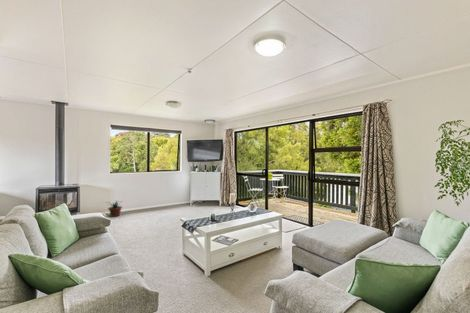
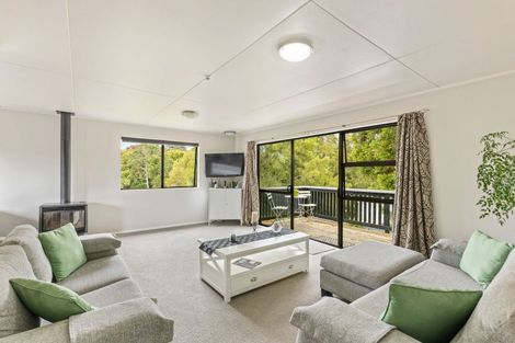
- potted plant [104,200,123,218]
